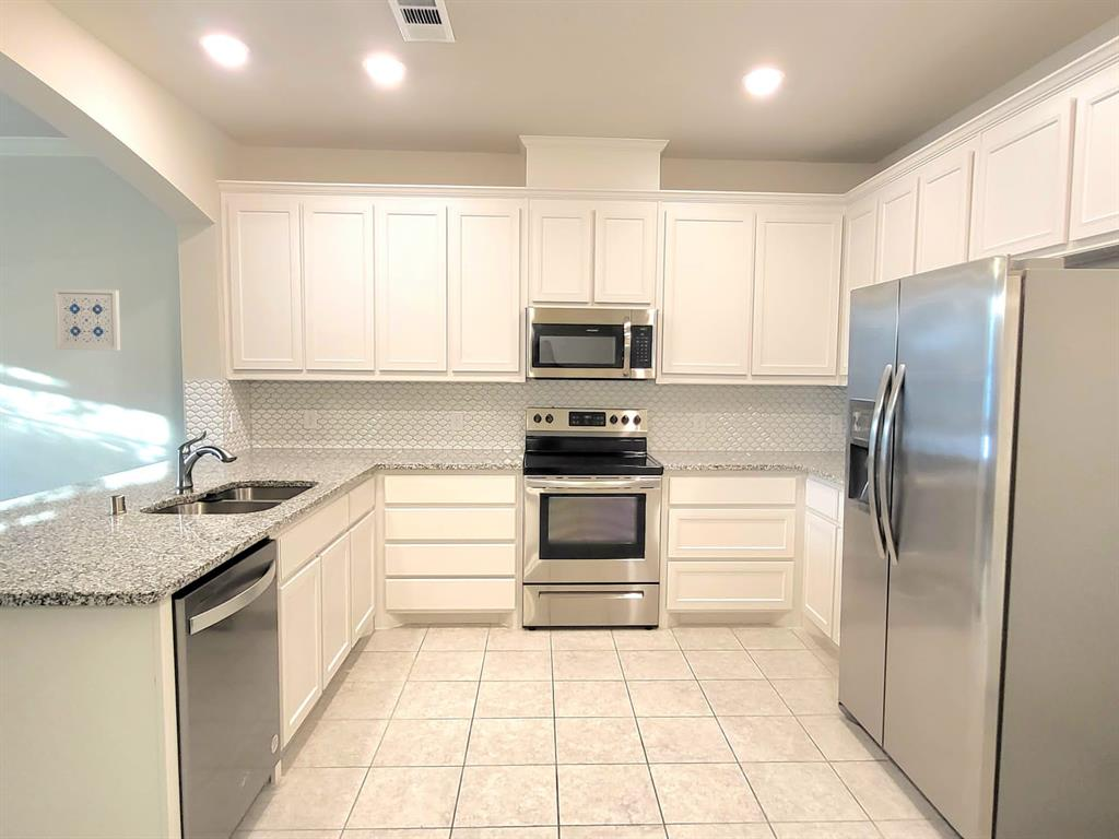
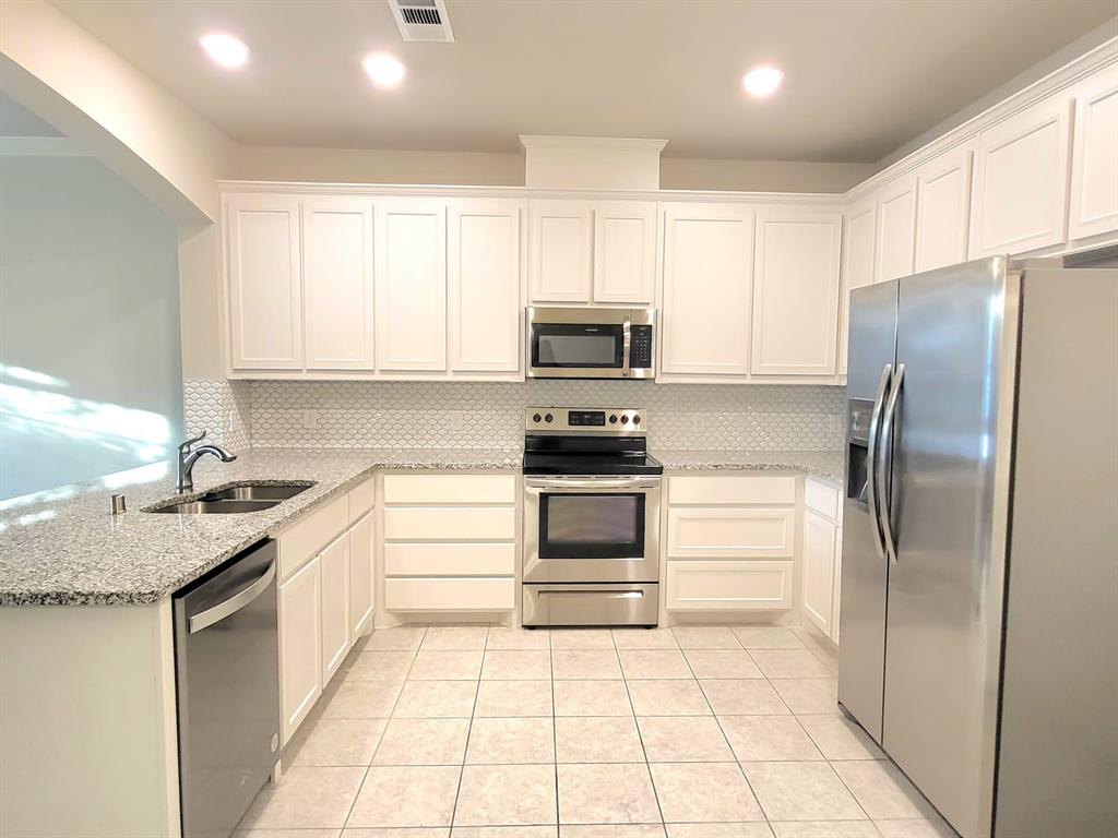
- wall art [52,287,121,352]
